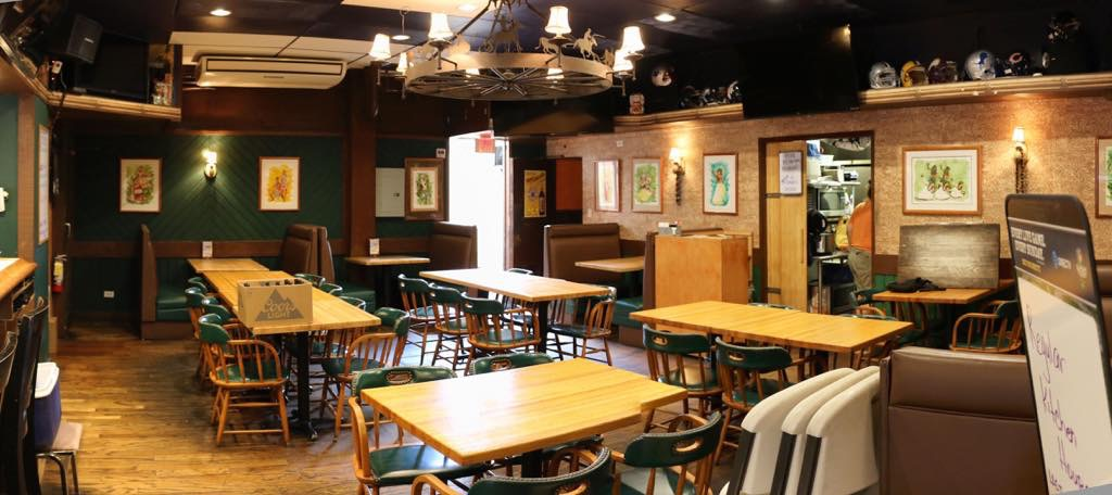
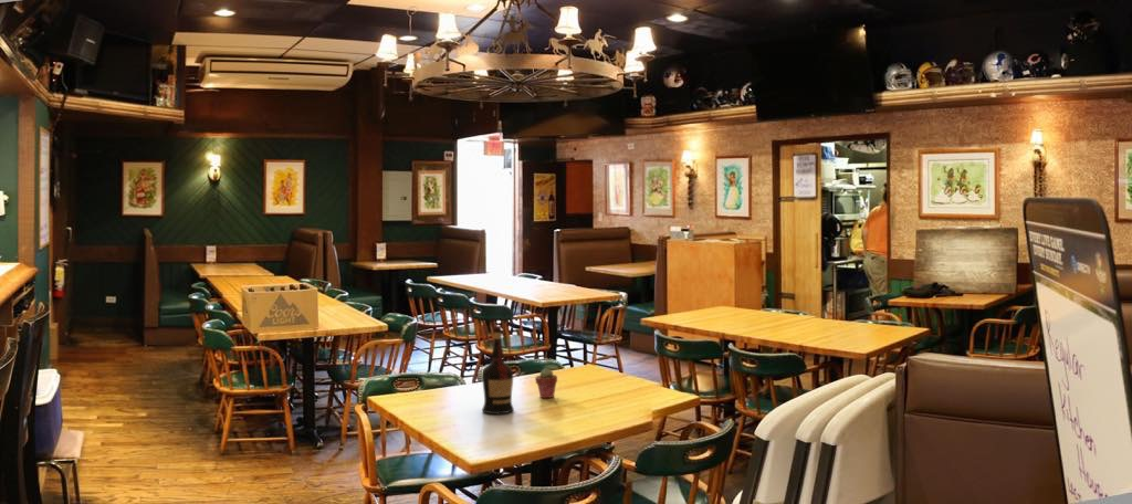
+ potted succulent [534,367,558,399]
+ liquor [481,325,515,414]
